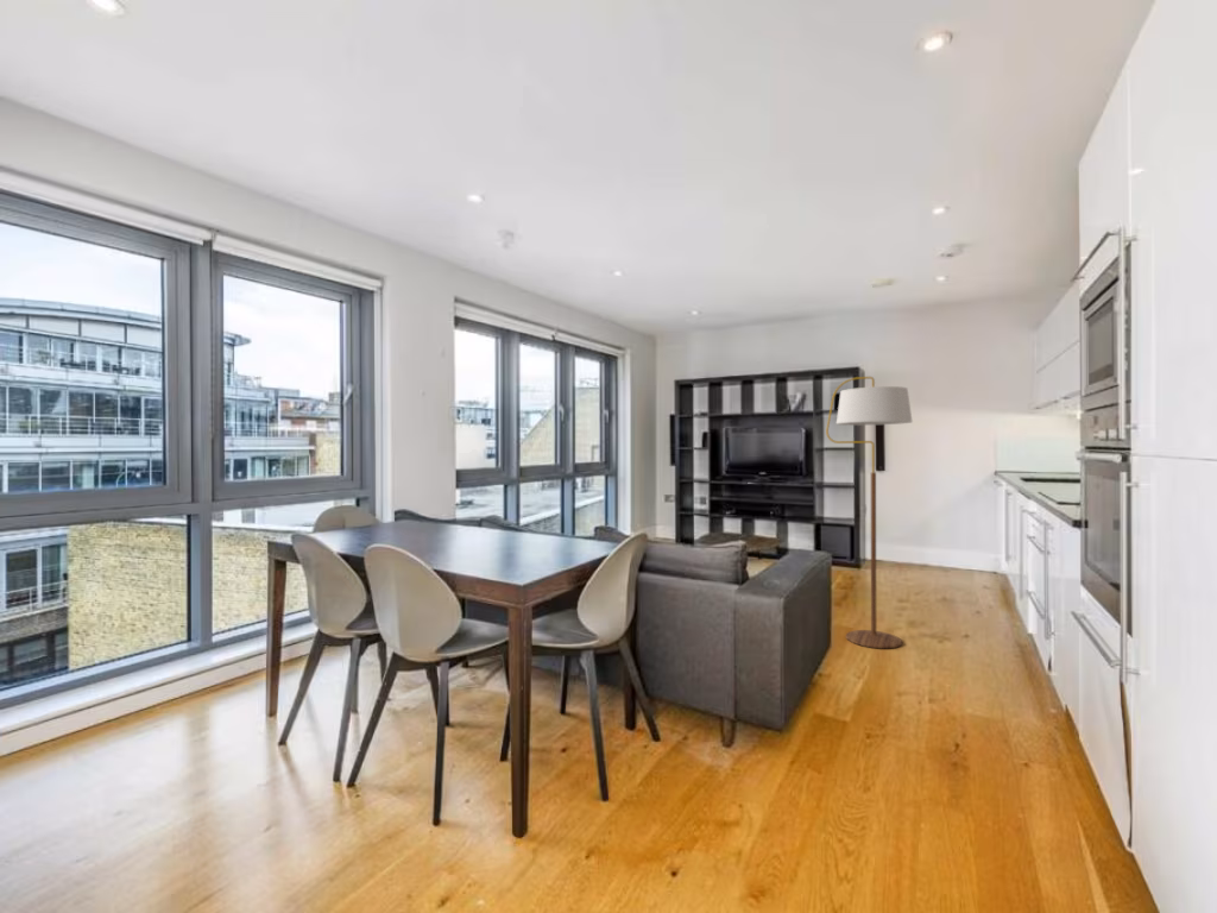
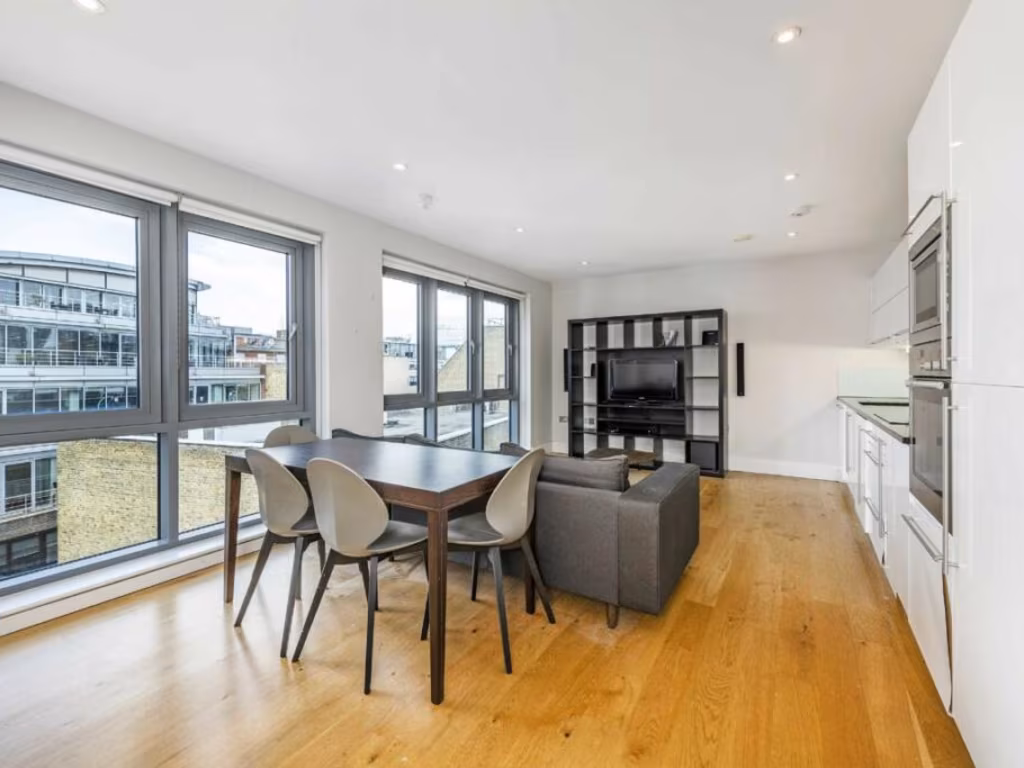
- floor lamp [825,376,914,649]
